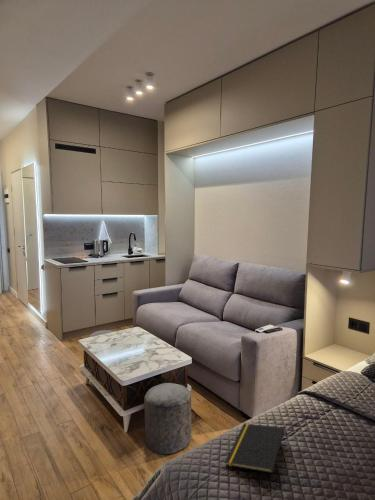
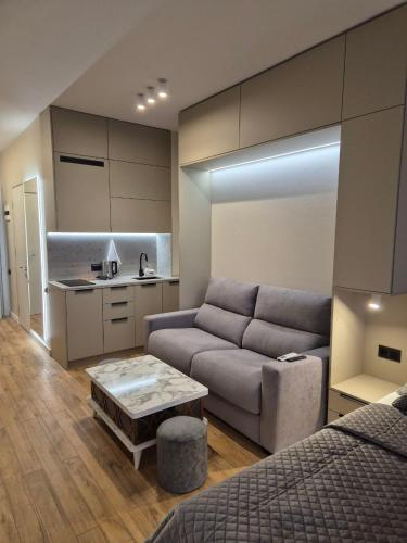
- notepad [224,423,286,474]
